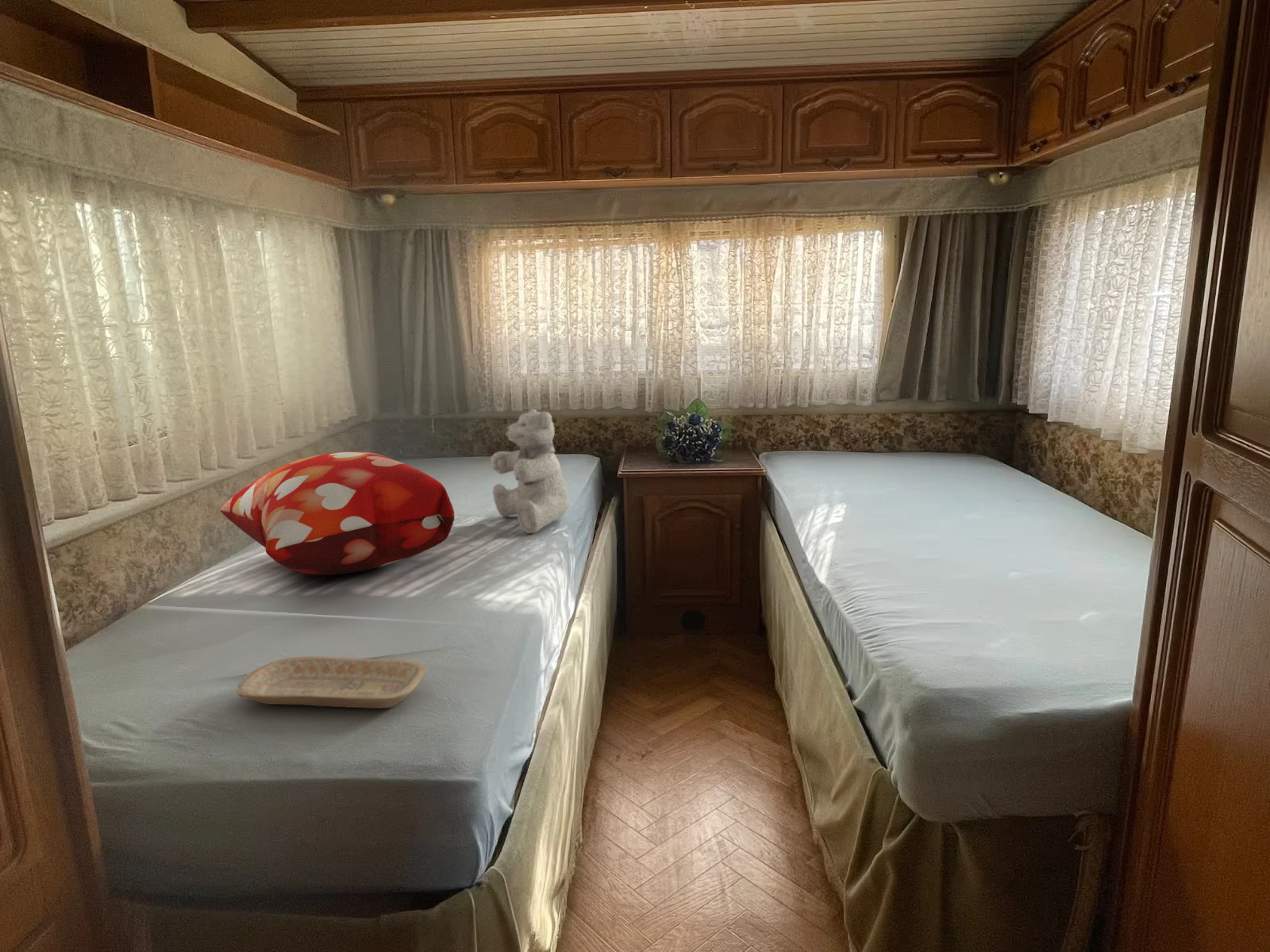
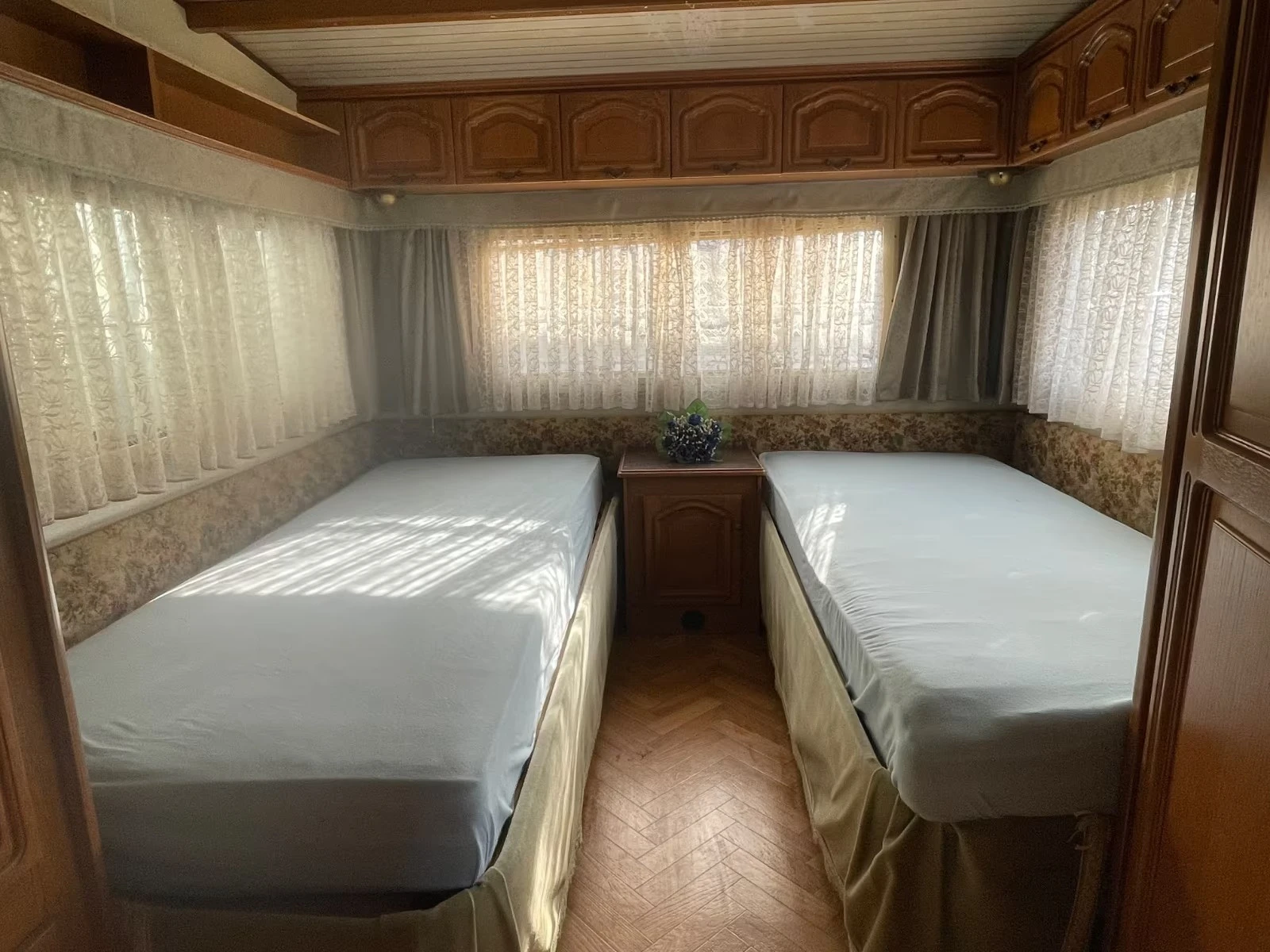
- teddy bear [490,408,569,534]
- tray [235,655,428,709]
- decorative pillow [220,451,456,576]
